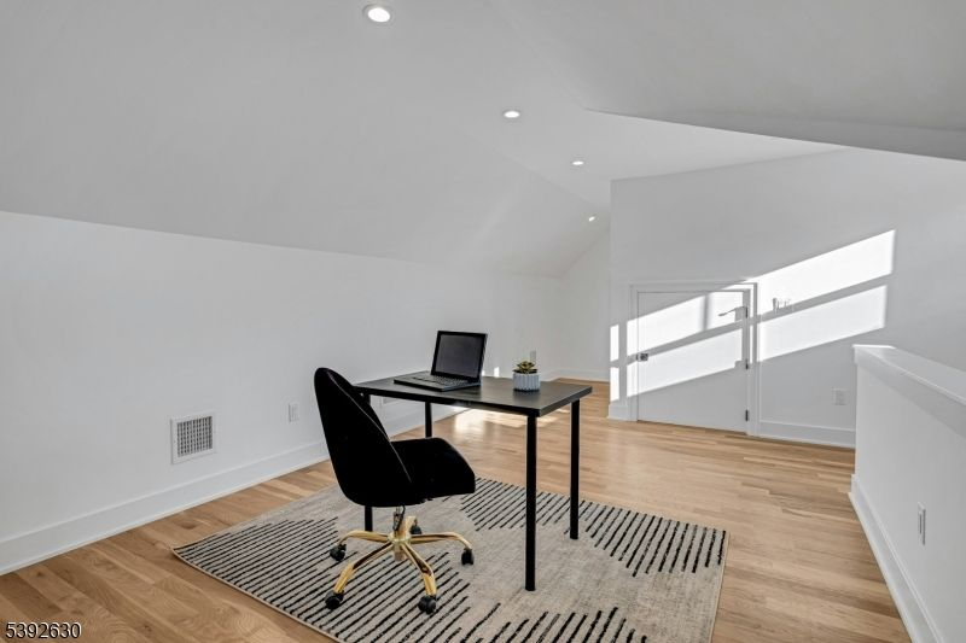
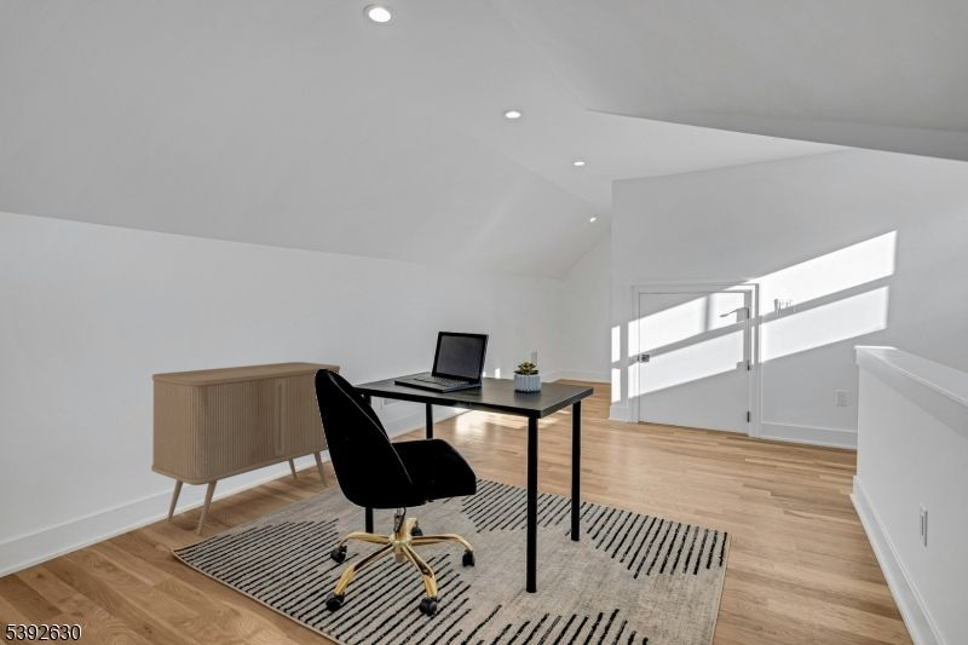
+ credenza [150,361,341,536]
